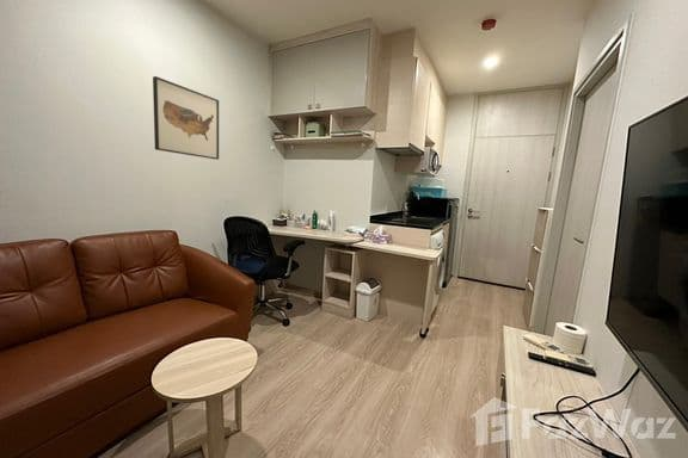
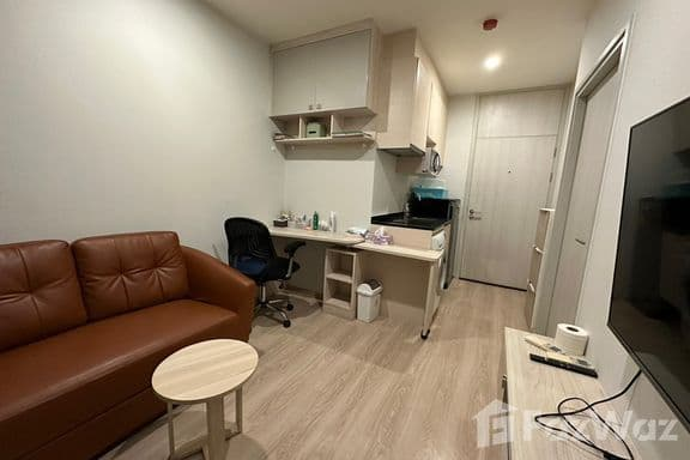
- wall art [152,75,220,161]
